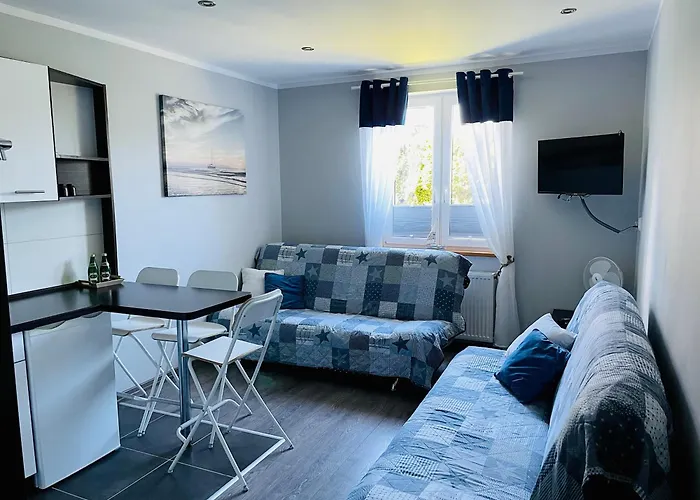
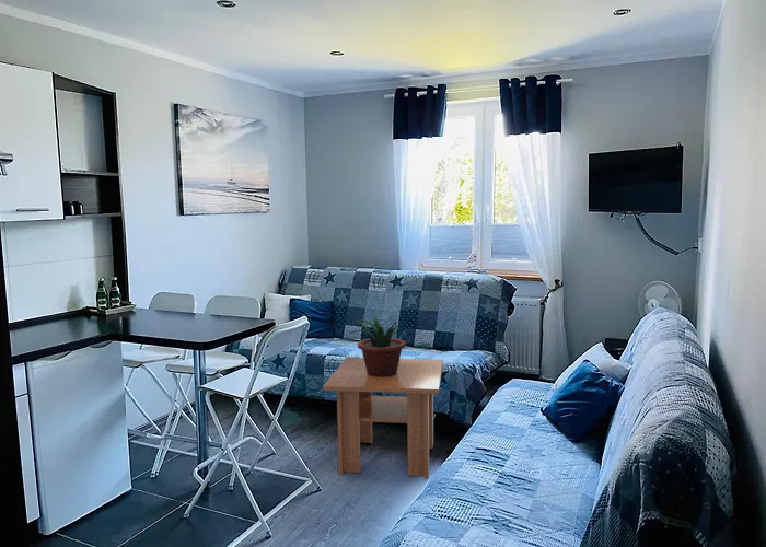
+ coffee table [322,357,444,480]
+ potted plant [348,315,406,377]
